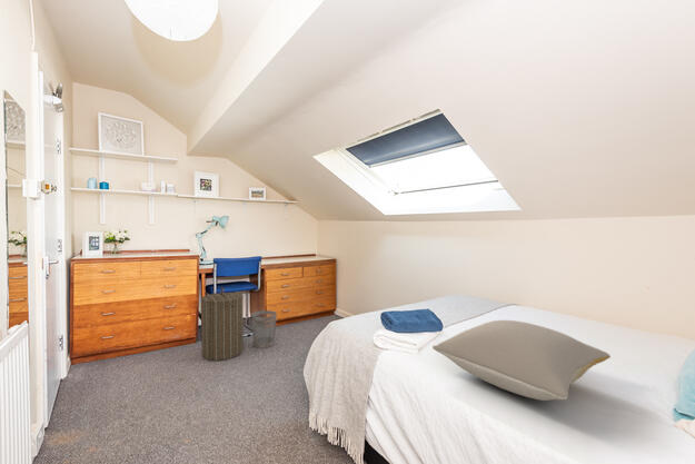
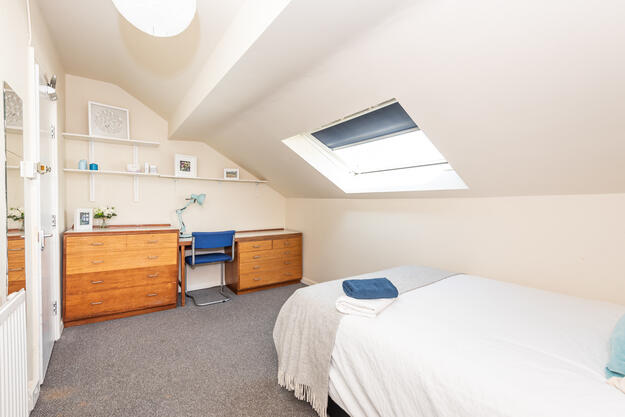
- laundry hamper [200,286,245,362]
- wastebasket [250,309,278,349]
- pillow [431,319,612,402]
